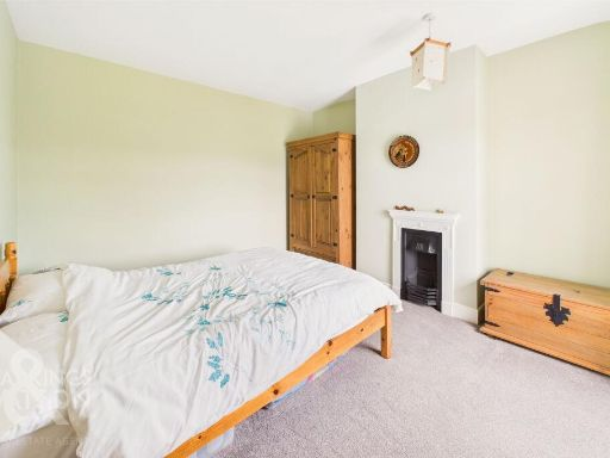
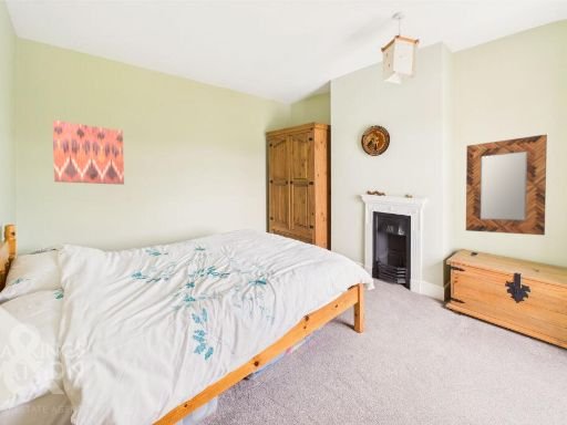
+ home mirror [465,134,548,236]
+ wall art [52,120,125,186]
